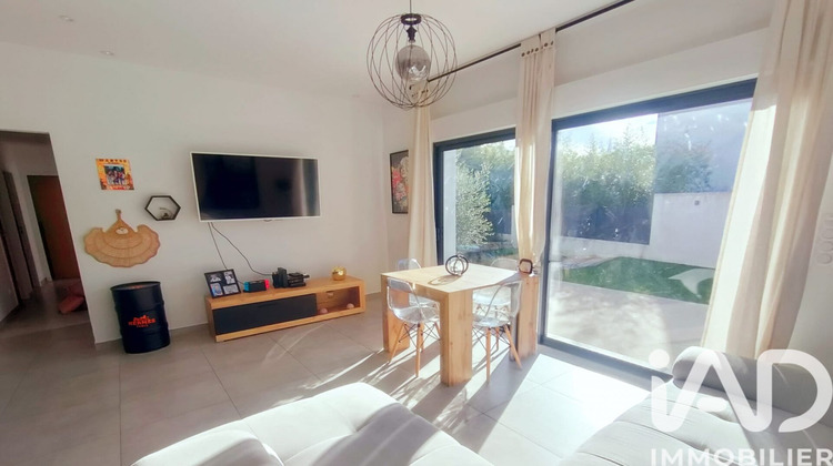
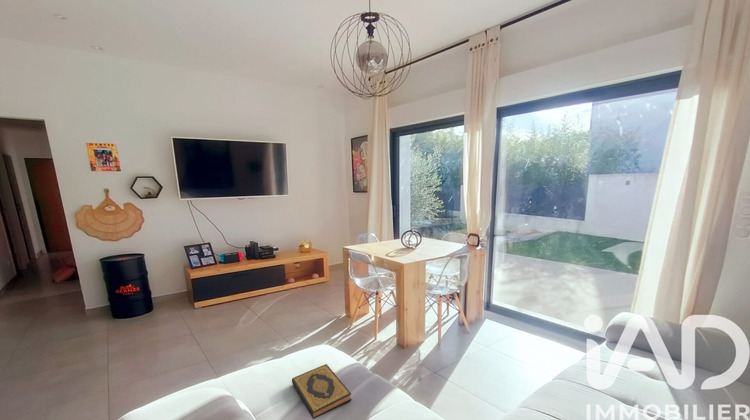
+ hardback book [291,363,353,420]
